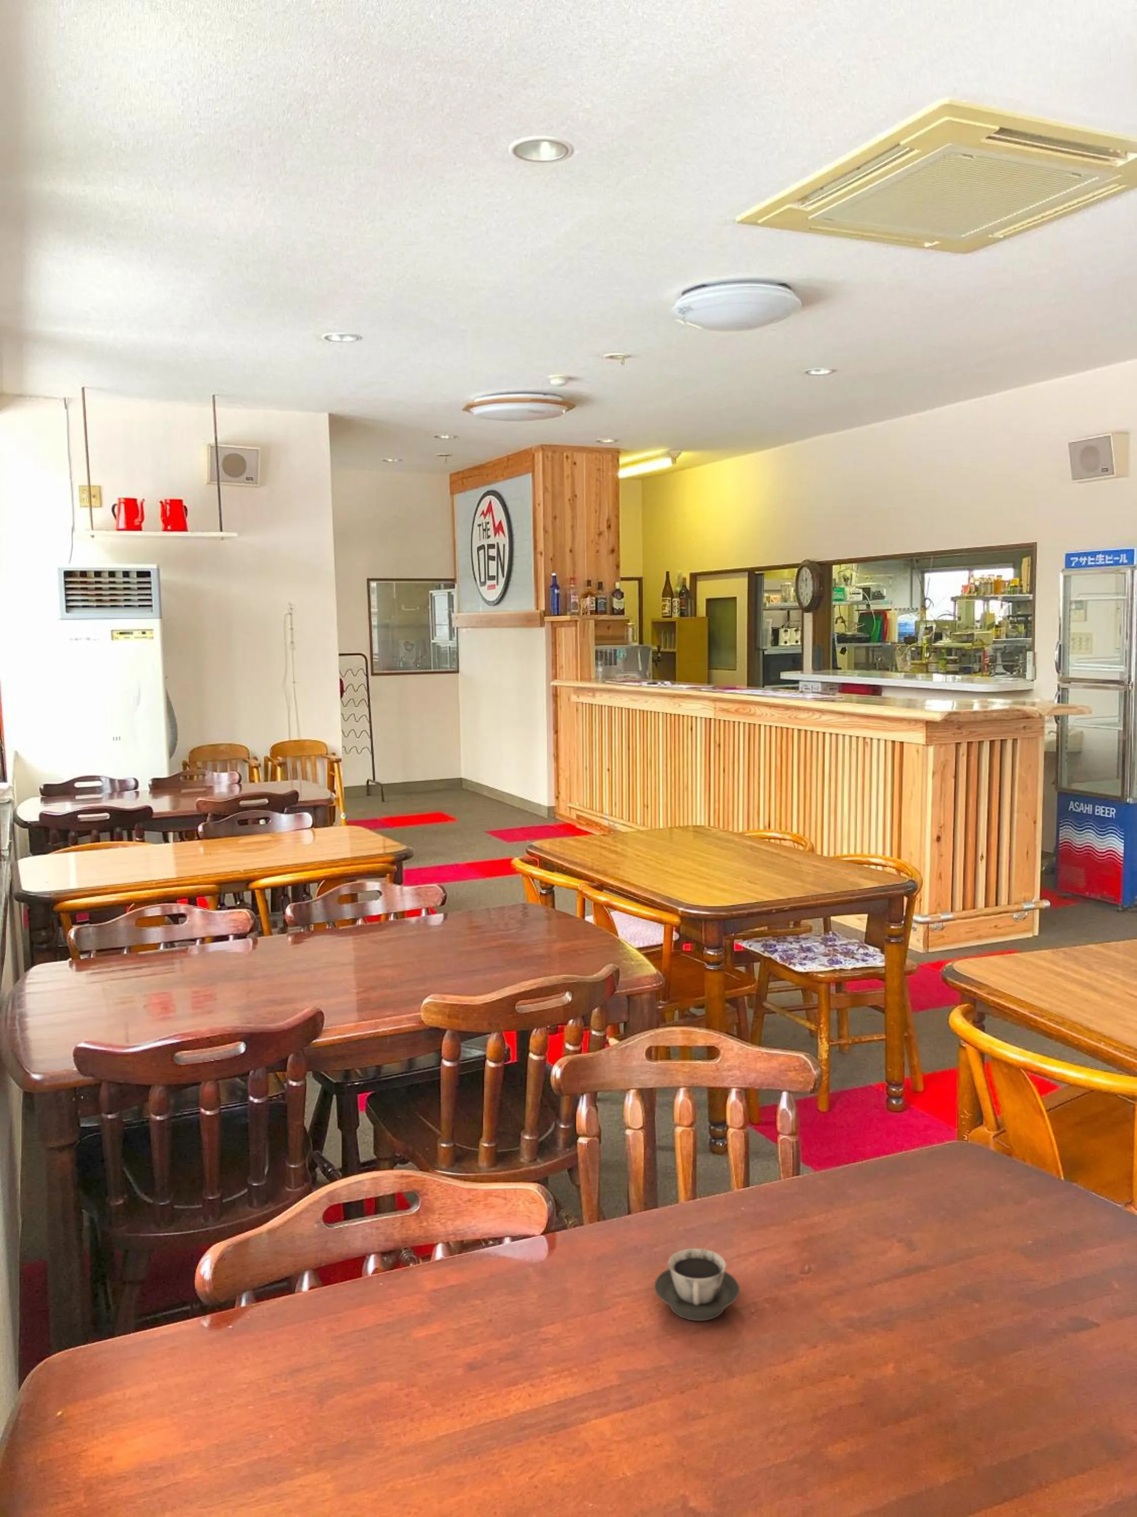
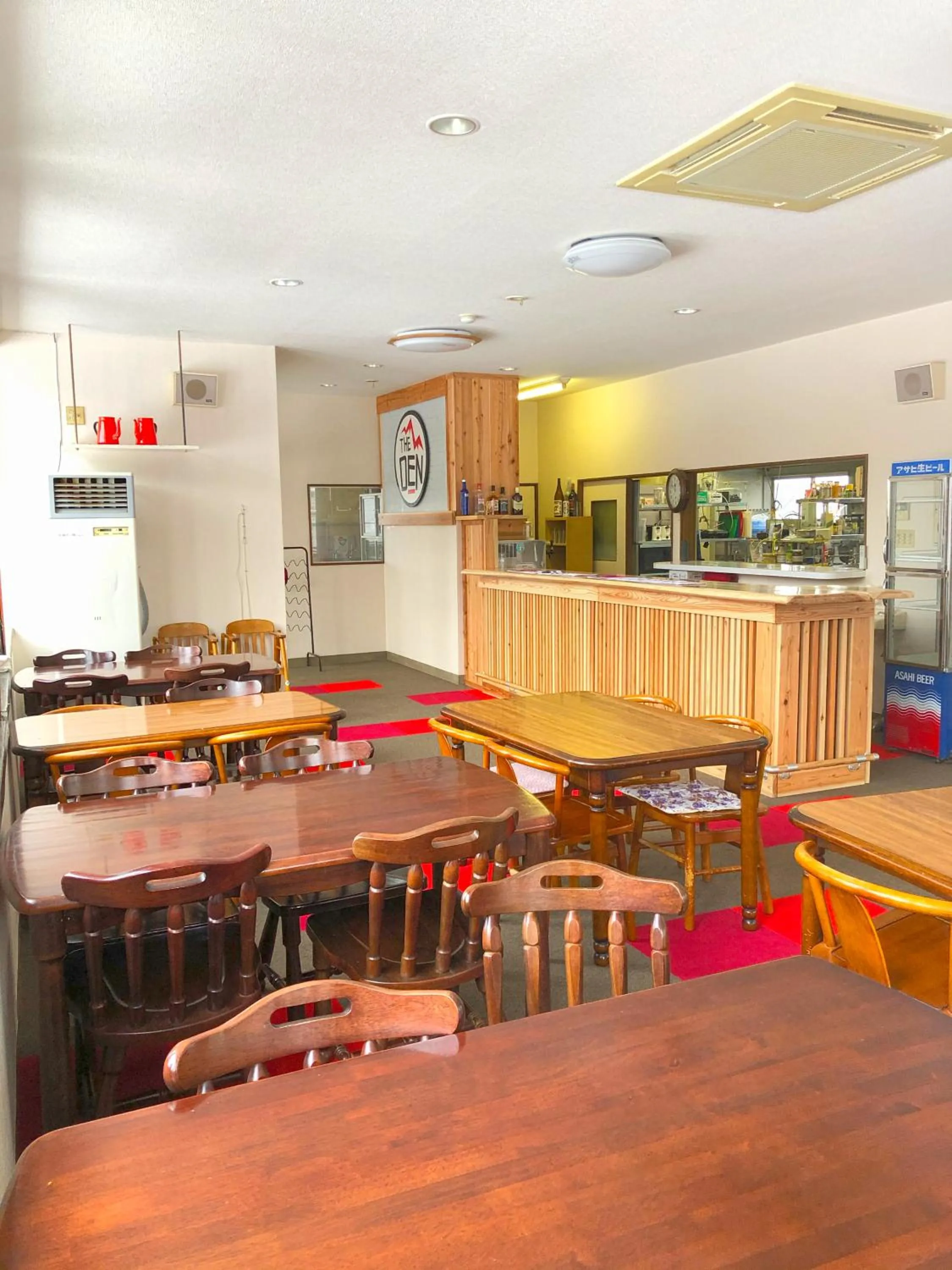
- cup [654,1248,740,1321]
